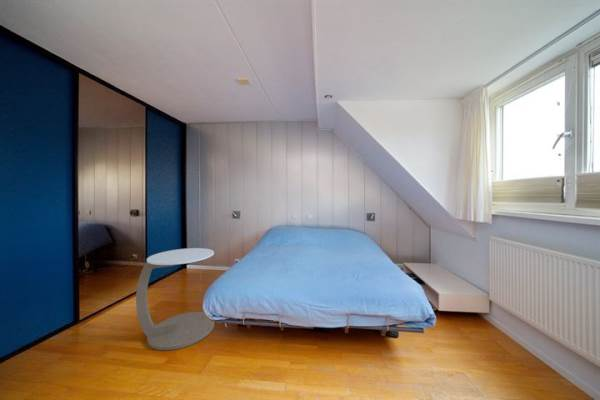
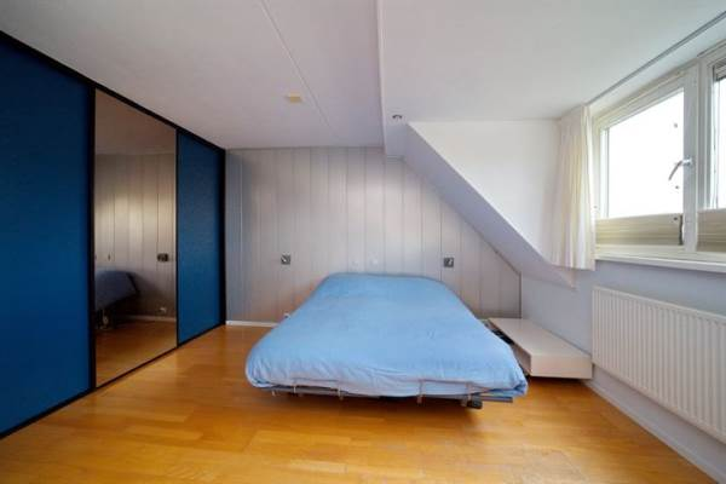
- side table [135,247,215,351]
